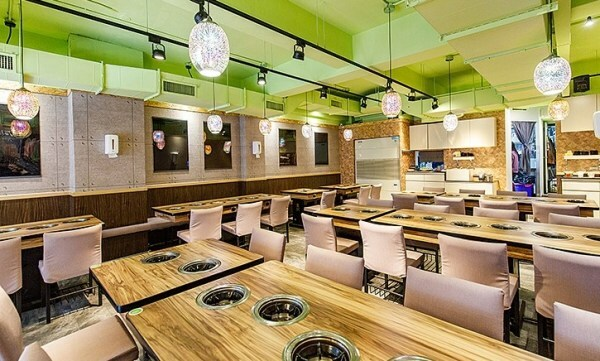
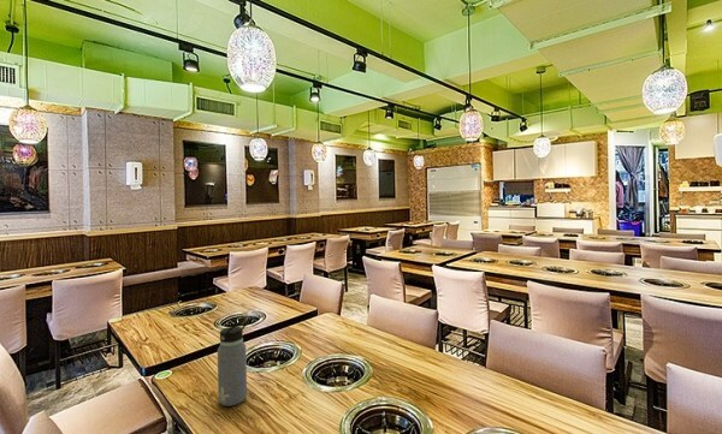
+ water bottle [217,319,248,408]
